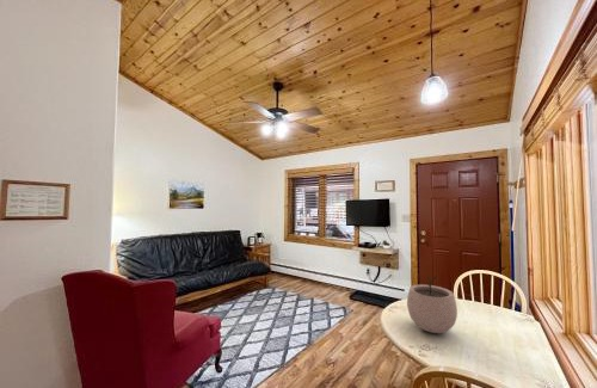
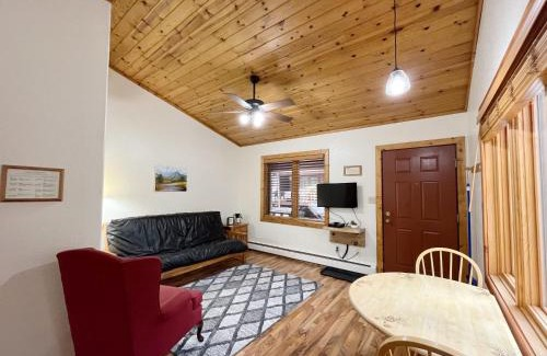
- plant pot [406,273,458,334]
